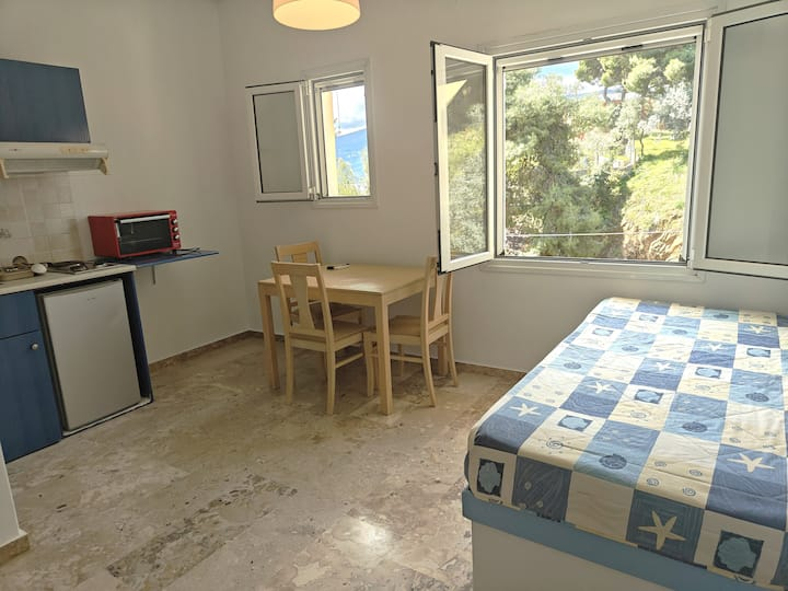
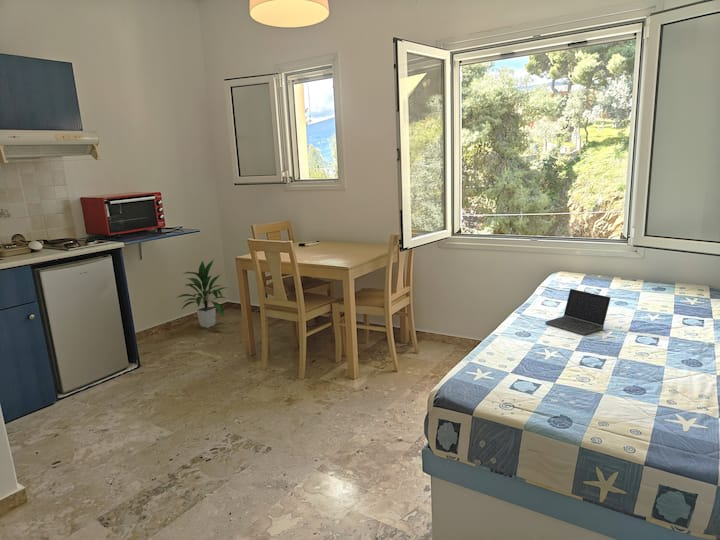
+ indoor plant [173,258,229,329]
+ laptop computer [544,288,612,336]
